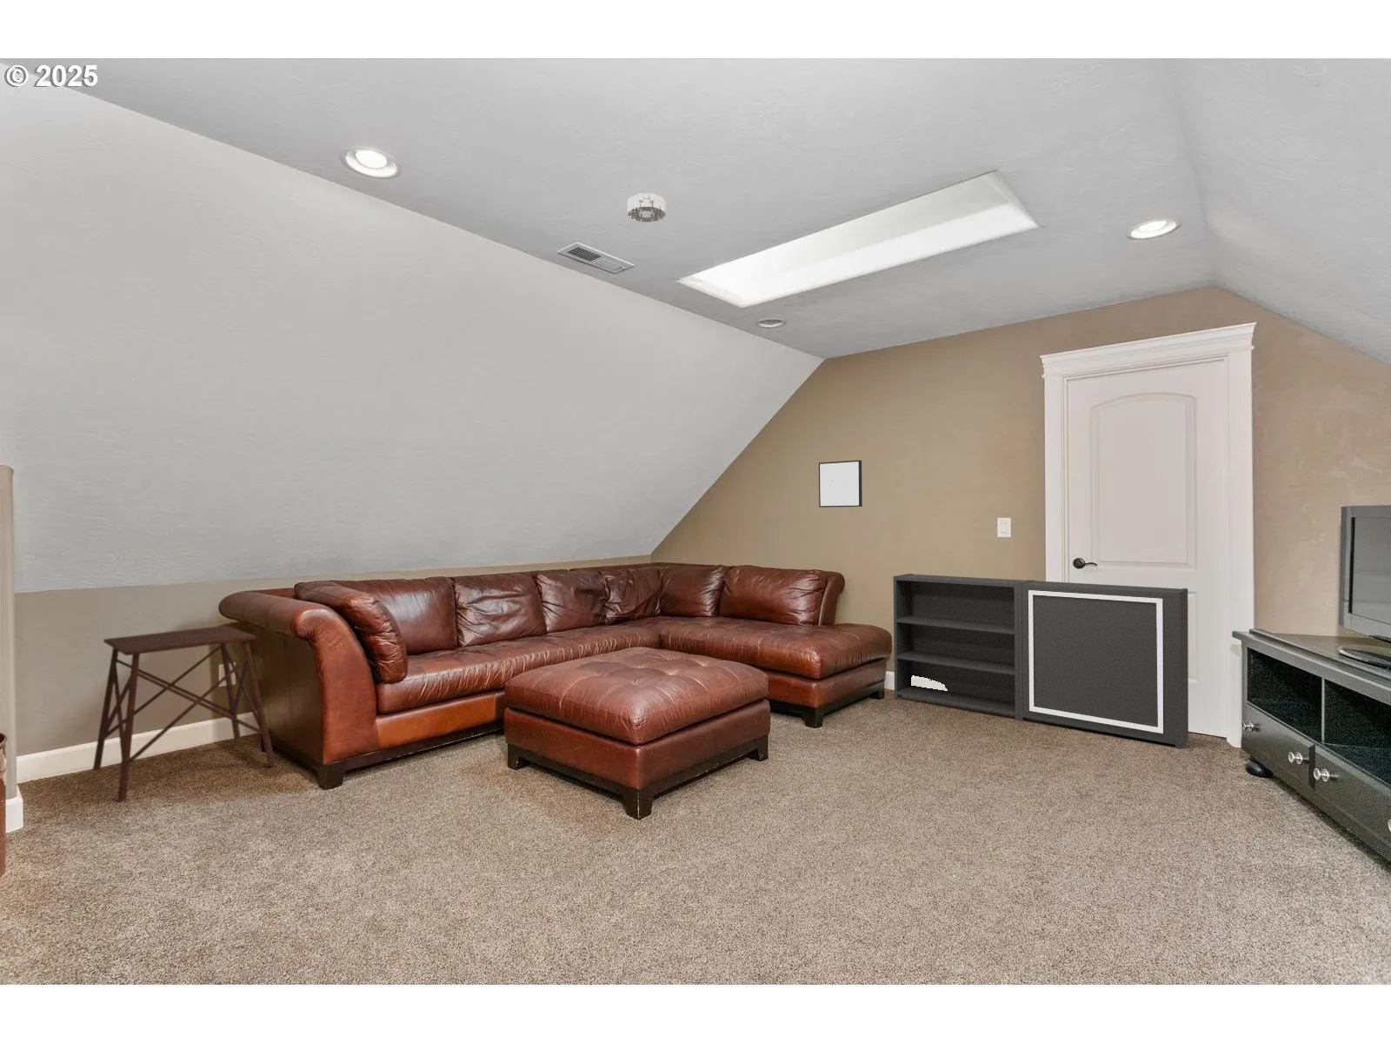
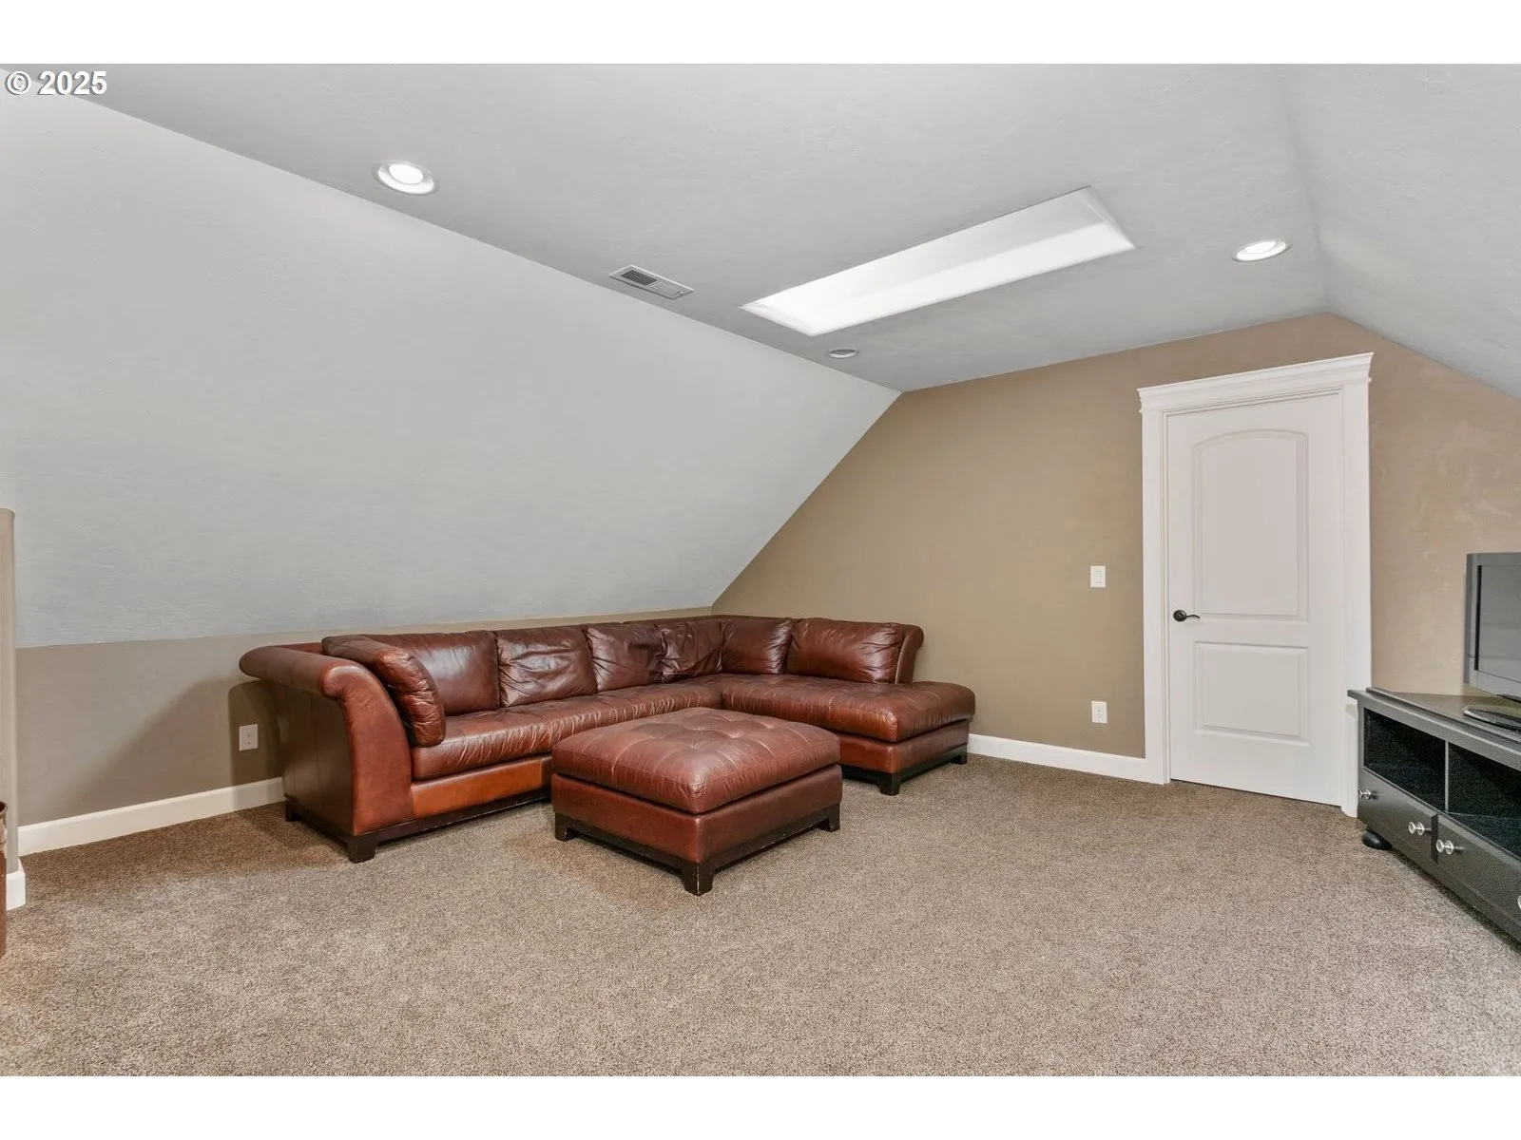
- smoke detector [626,192,666,224]
- storage cabinet [892,573,1189,750]
- wall art [818,459,863,508]
- side table [92,624,276,803]
